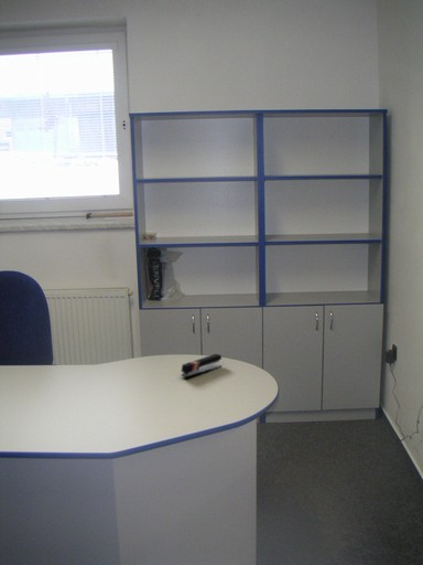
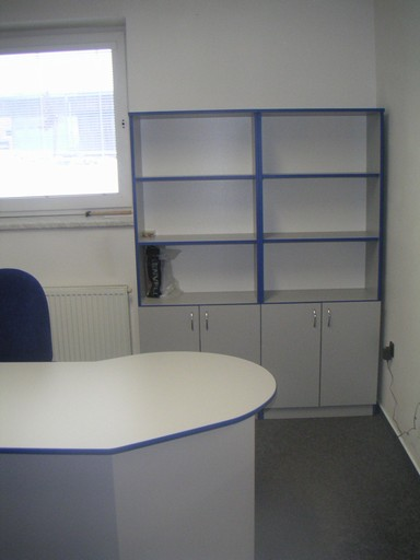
- stapler [181,353,223,379]
